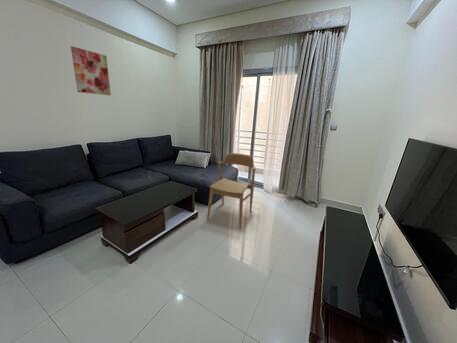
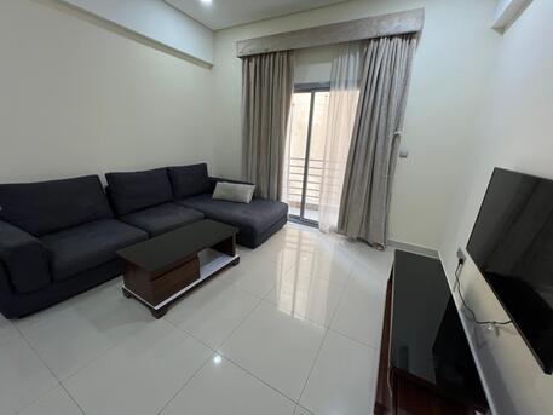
- wall art [70,45,112,96]
- chair [206,152,257,229]
